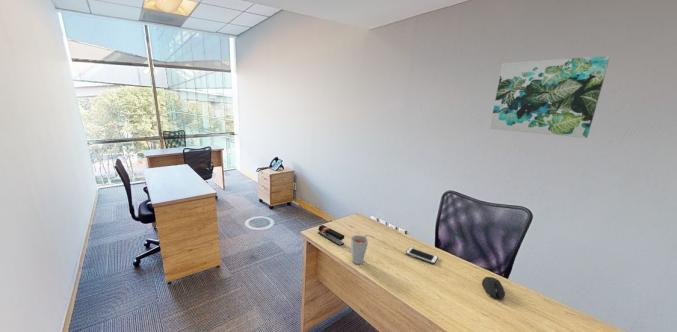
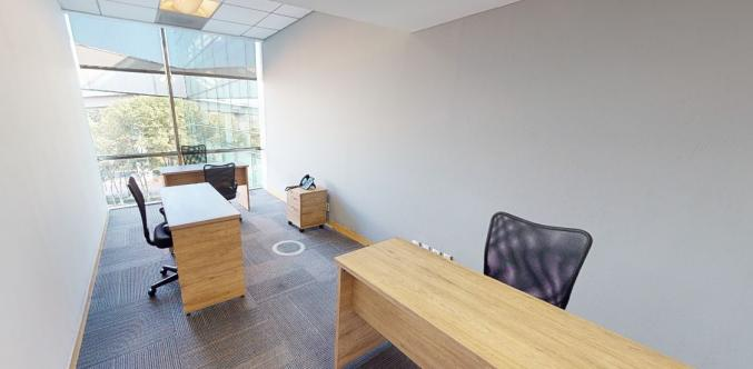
- wall art [489,55,611,139]
- cell phone [405,246,439,265]
- computer mouse [481,276,506,300]
- stapler [317,224,345,247]
- cup [350,234,375,265]
